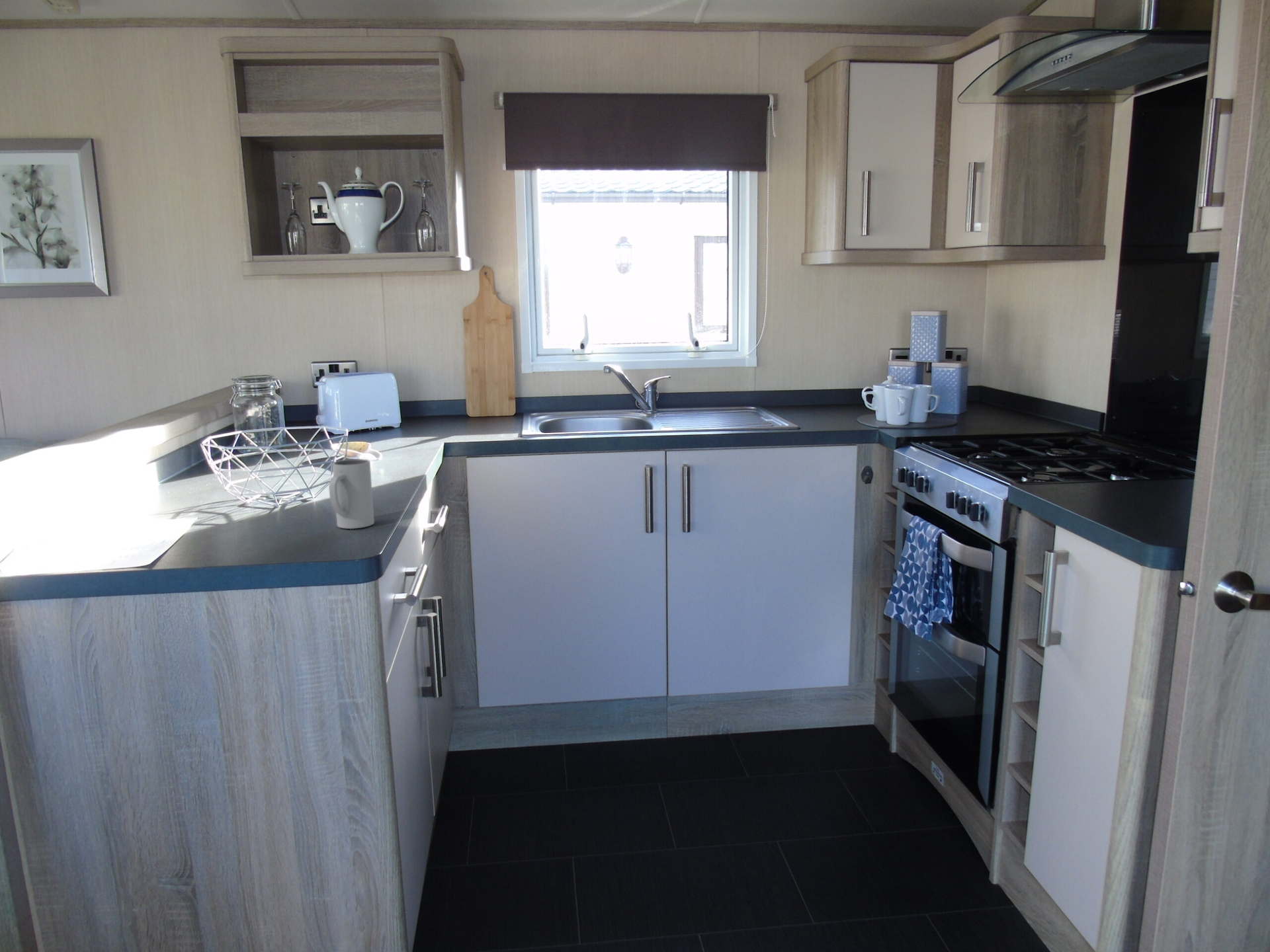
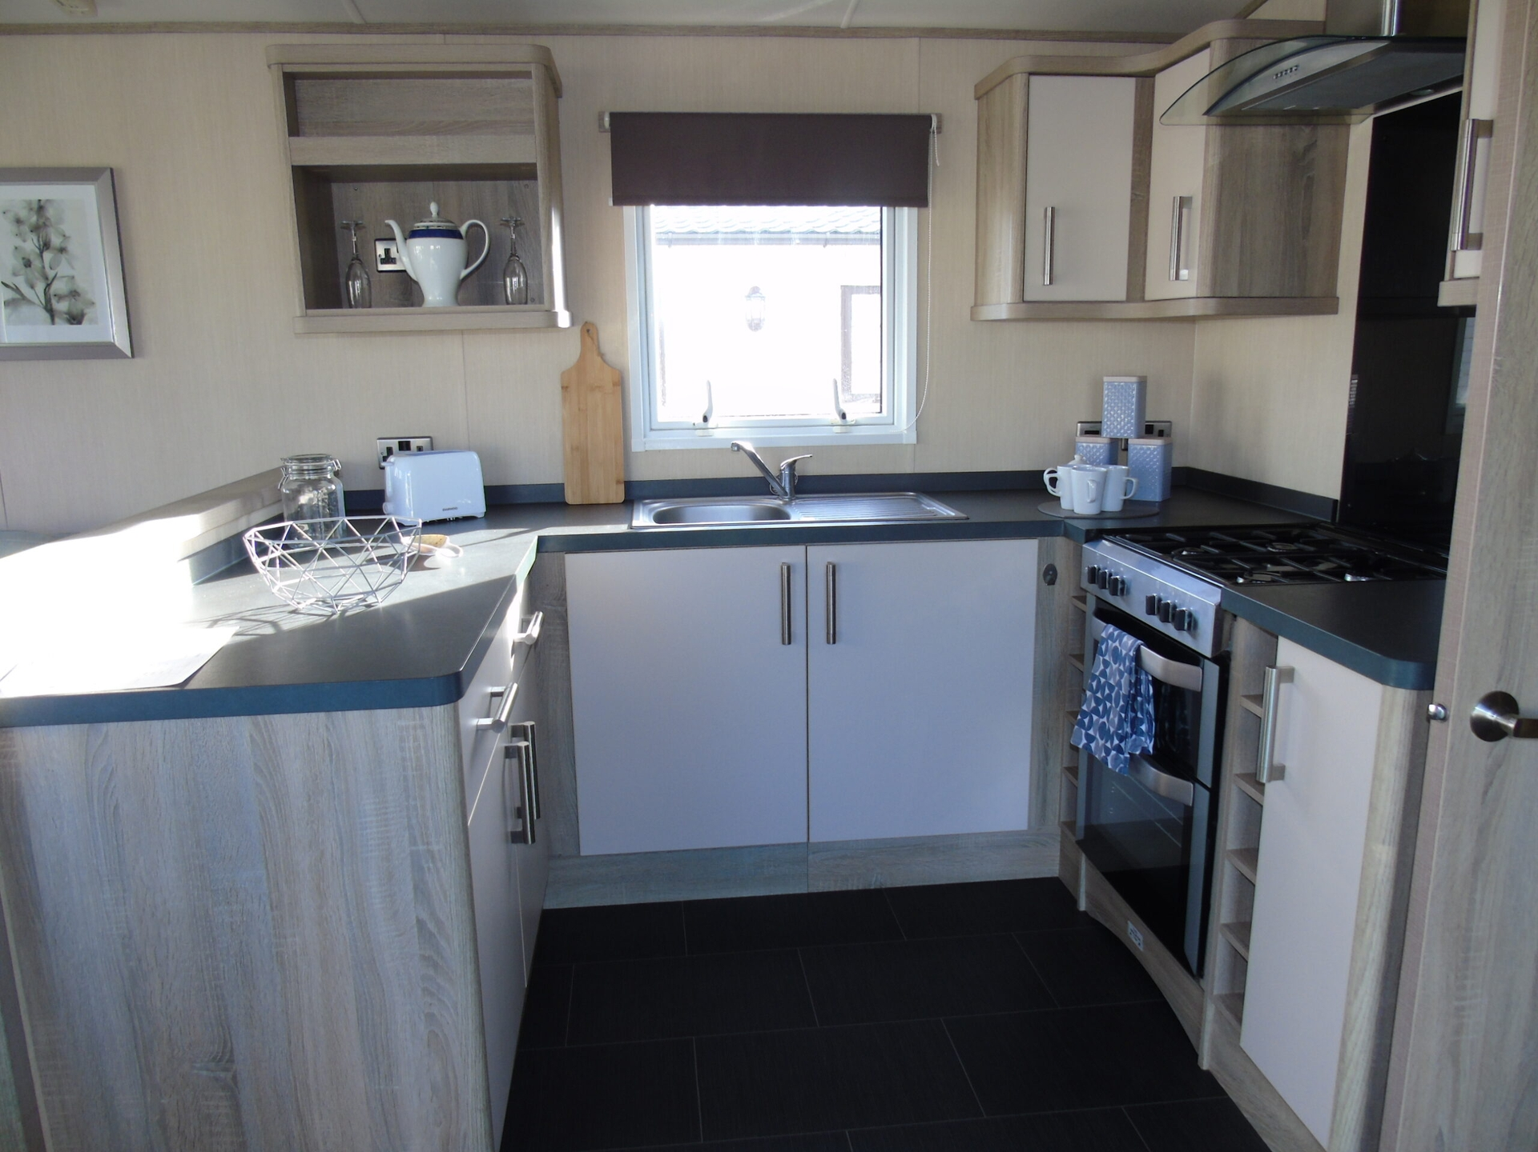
- mug [328,458,375,530]
